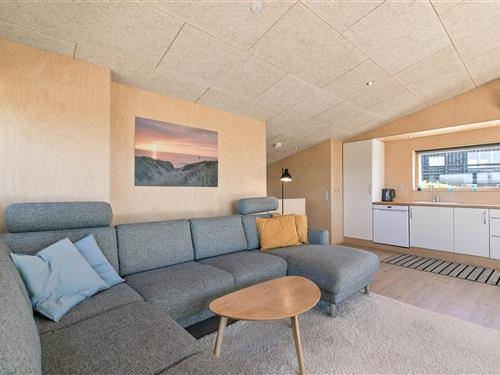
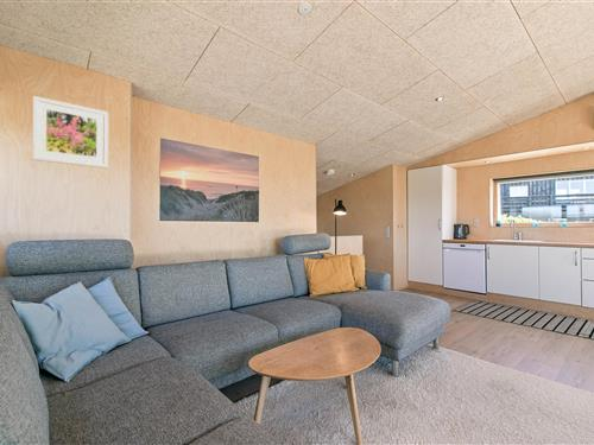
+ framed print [31,95,109,170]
